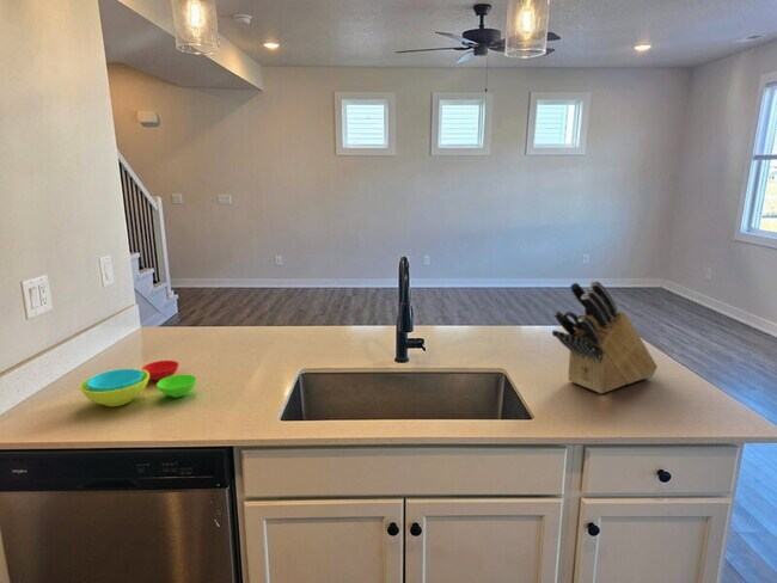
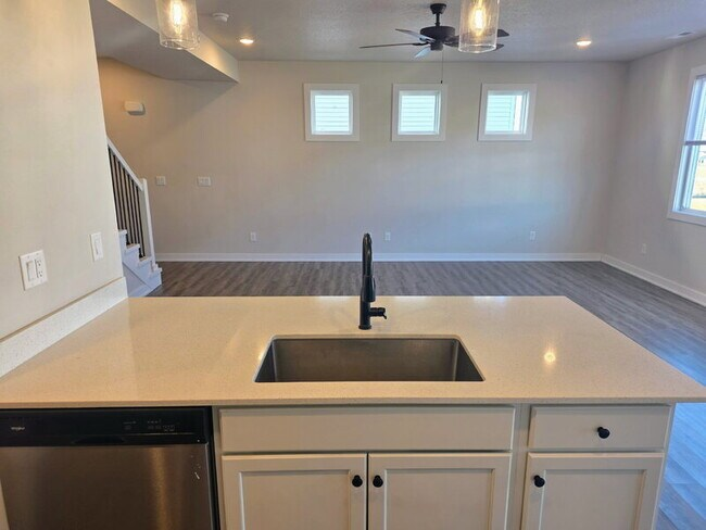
- knife block [551,280,659,394]
- bowl [79,360,197,407]
